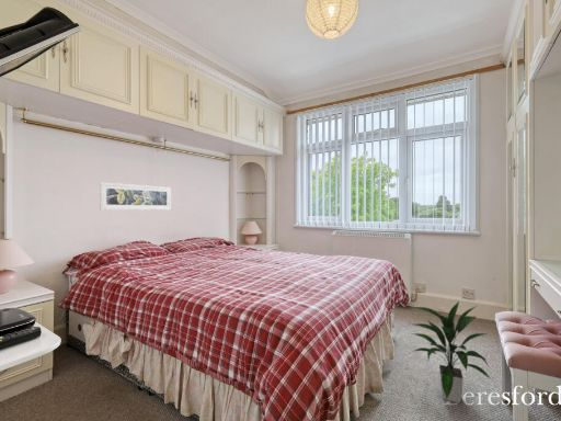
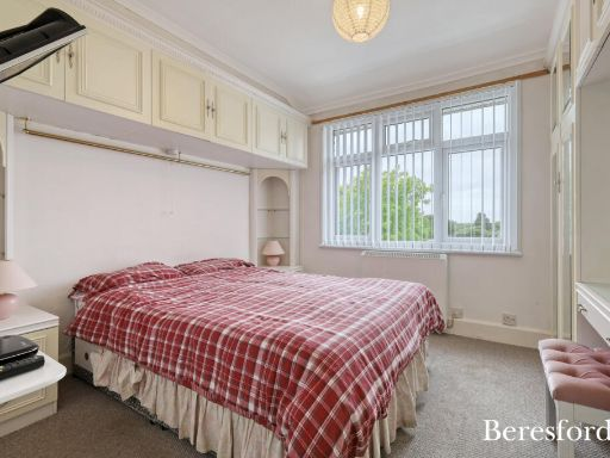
- indoor plant [410,300,491,405]
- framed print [99,182,172,210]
